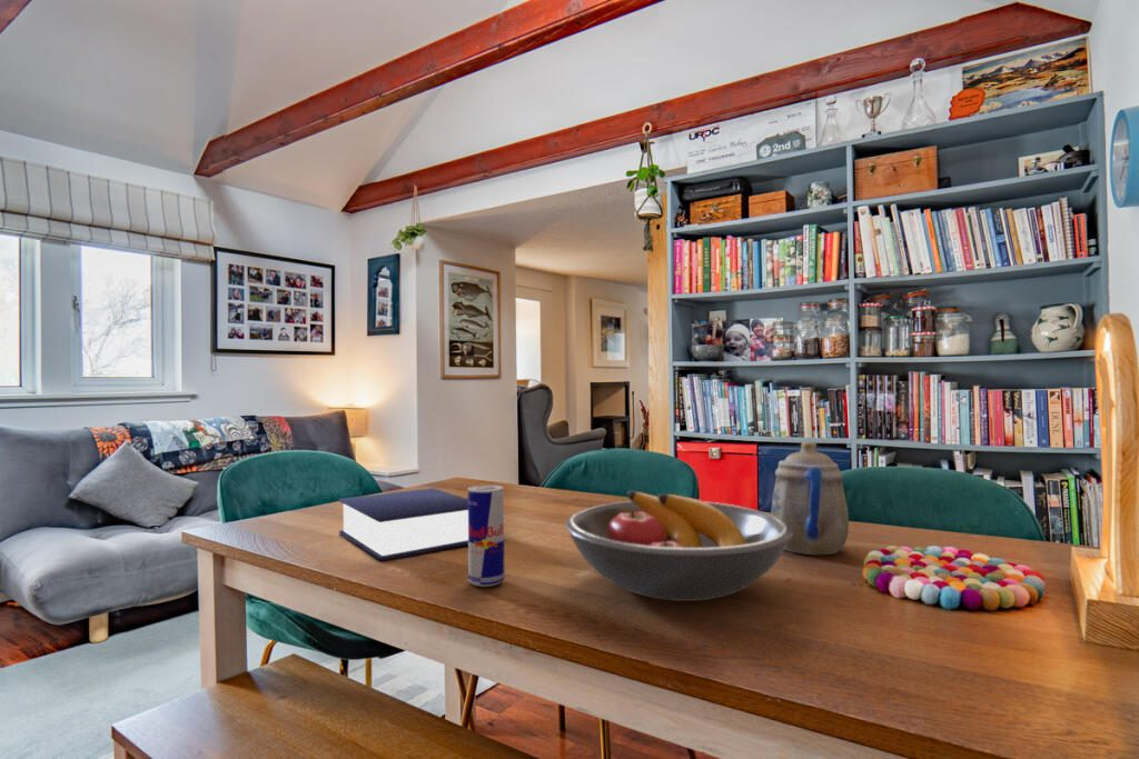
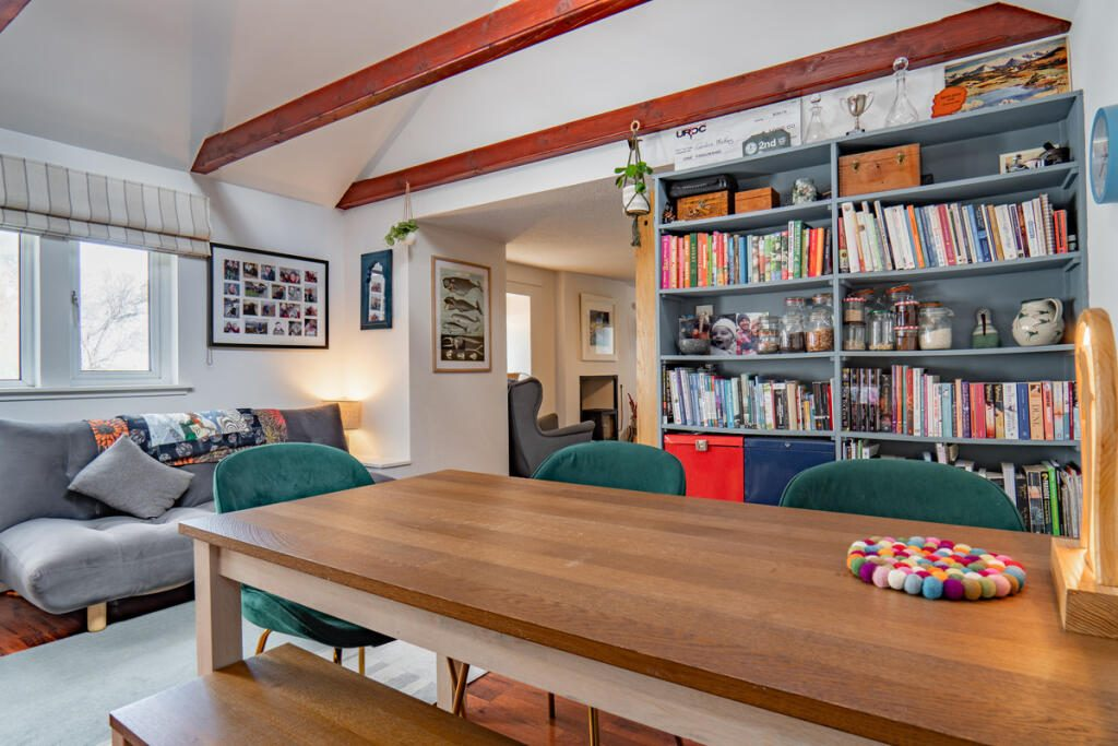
- fruit bowl [565,490,793,602]
- beverage can [467,485,506,588]
- teapot [770,440,850,556]
- book [337,487,468,562]
